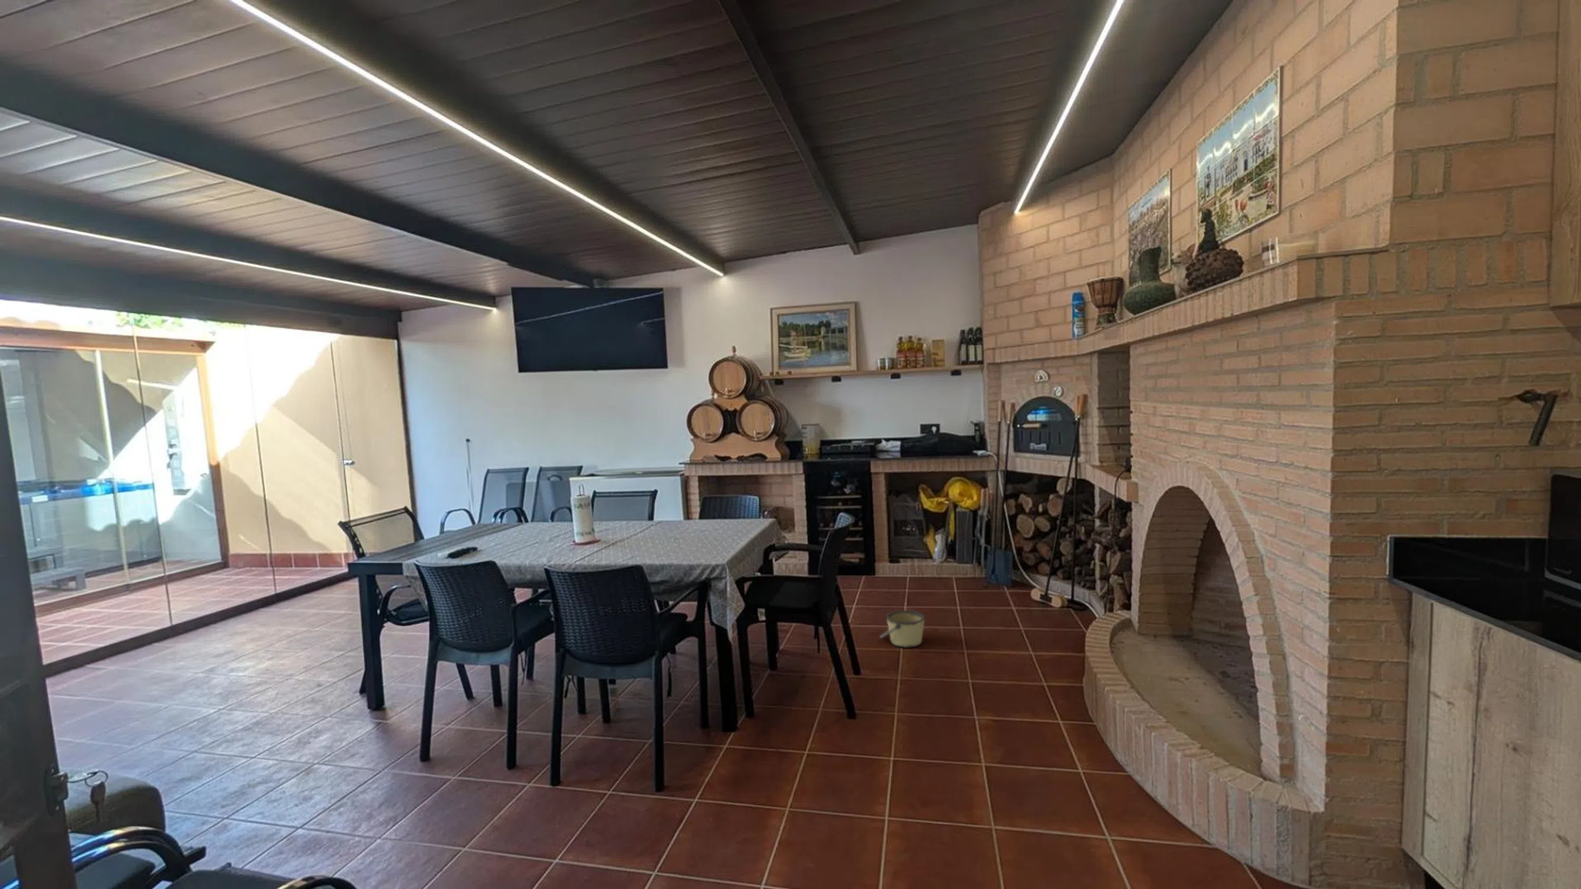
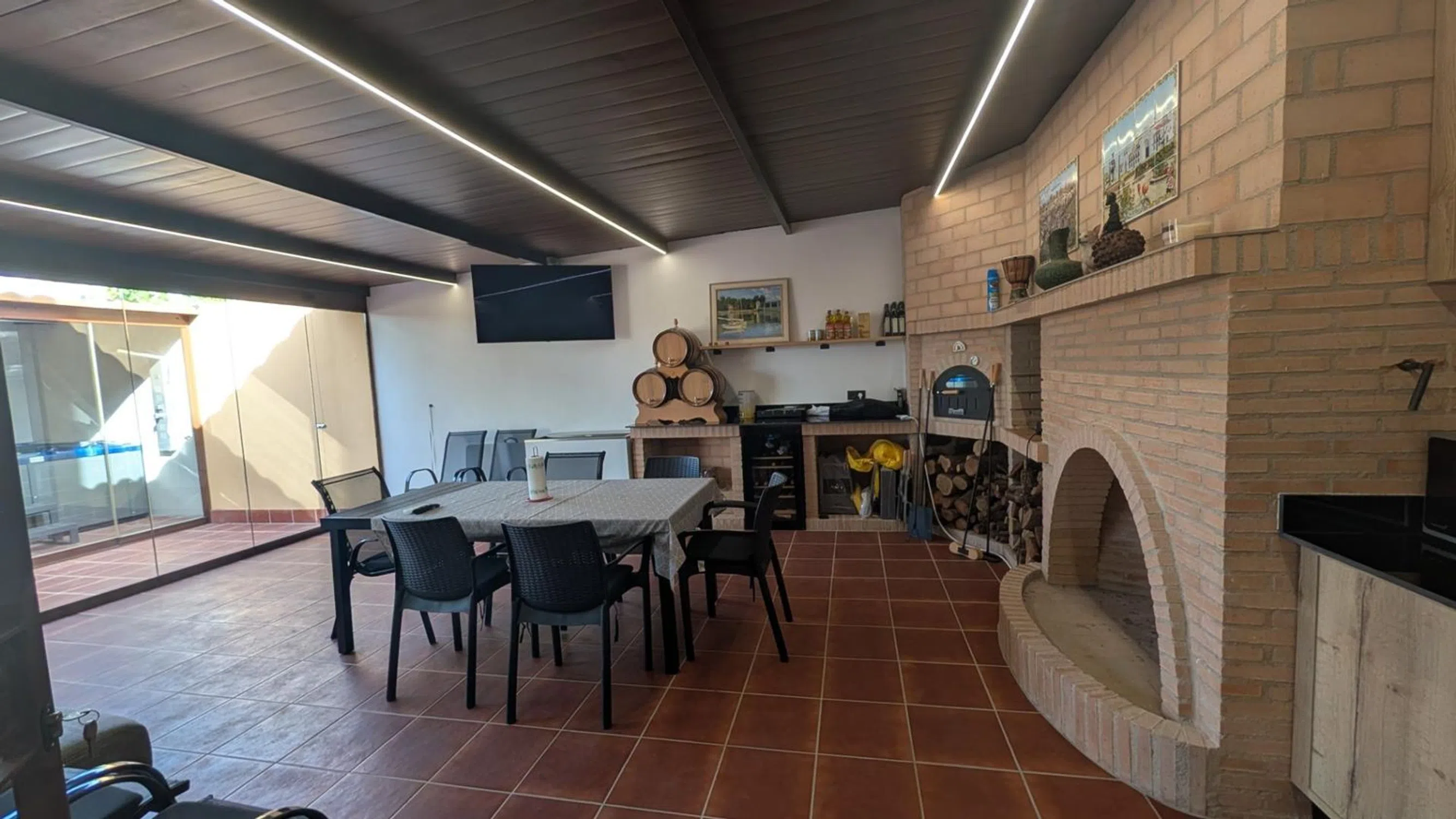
- bucket [878,610,925,648]
